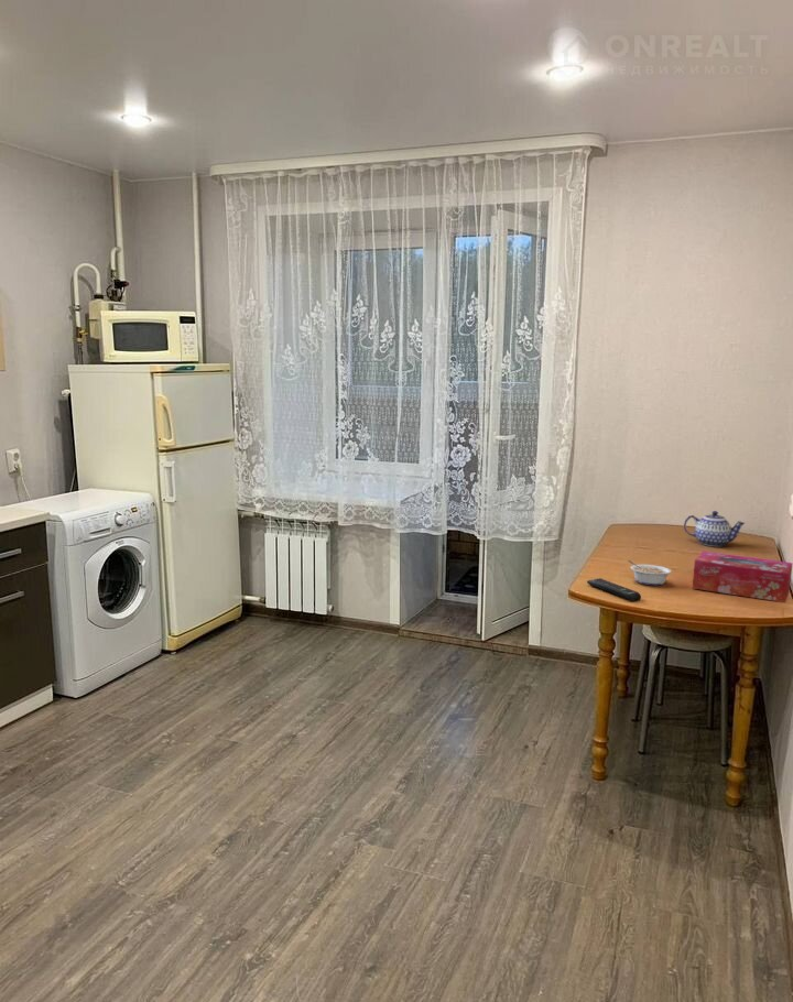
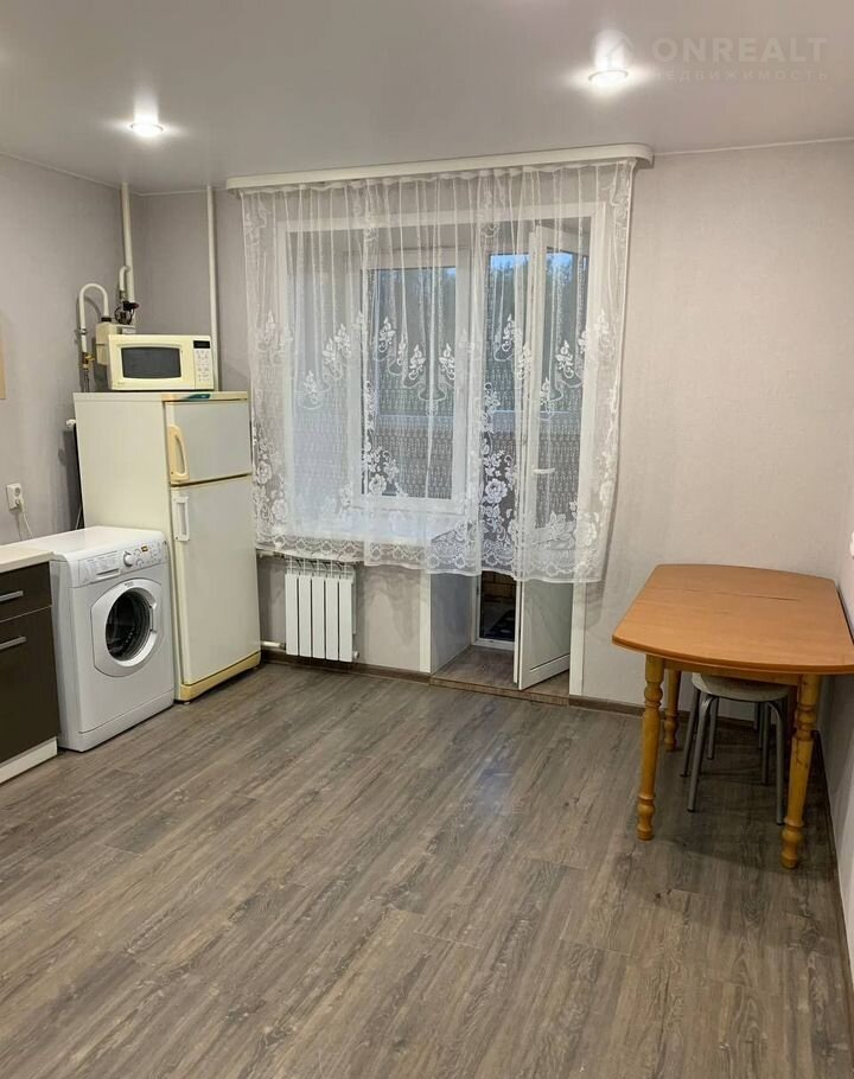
- legume [627,559,672,586]
- tissue box [692,551,793,603]
- remote control [586,577,642,602]
- teapot [683,510,746,547]
